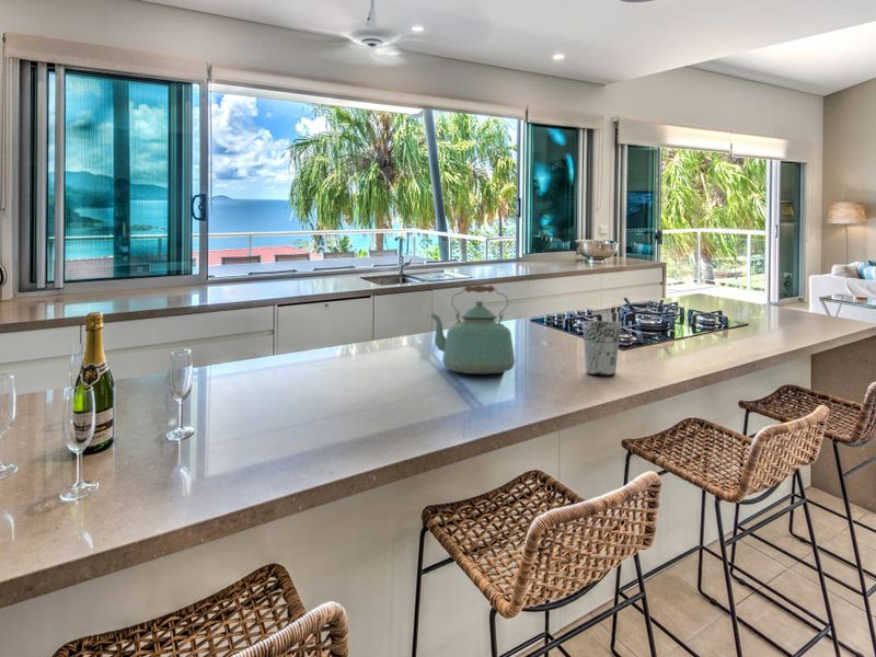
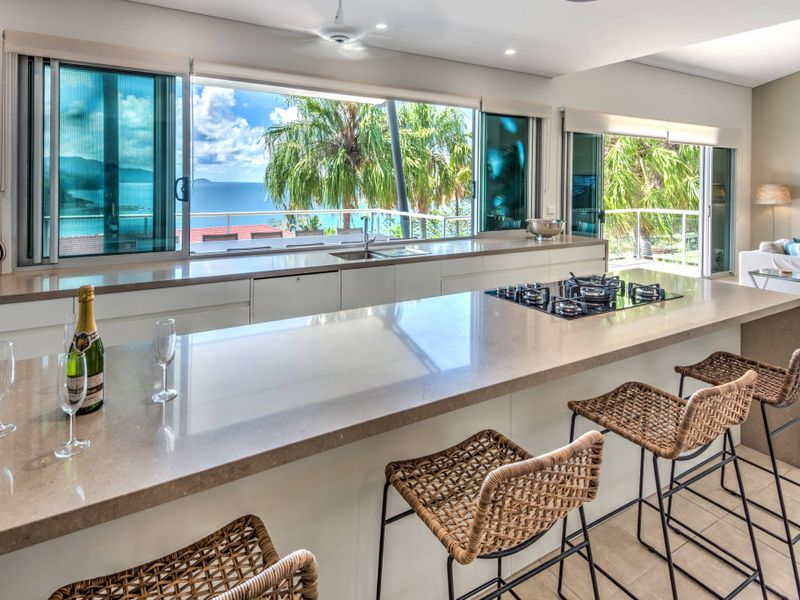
- kettle [429,285,516,374]
- cup [581,320,623,377]
